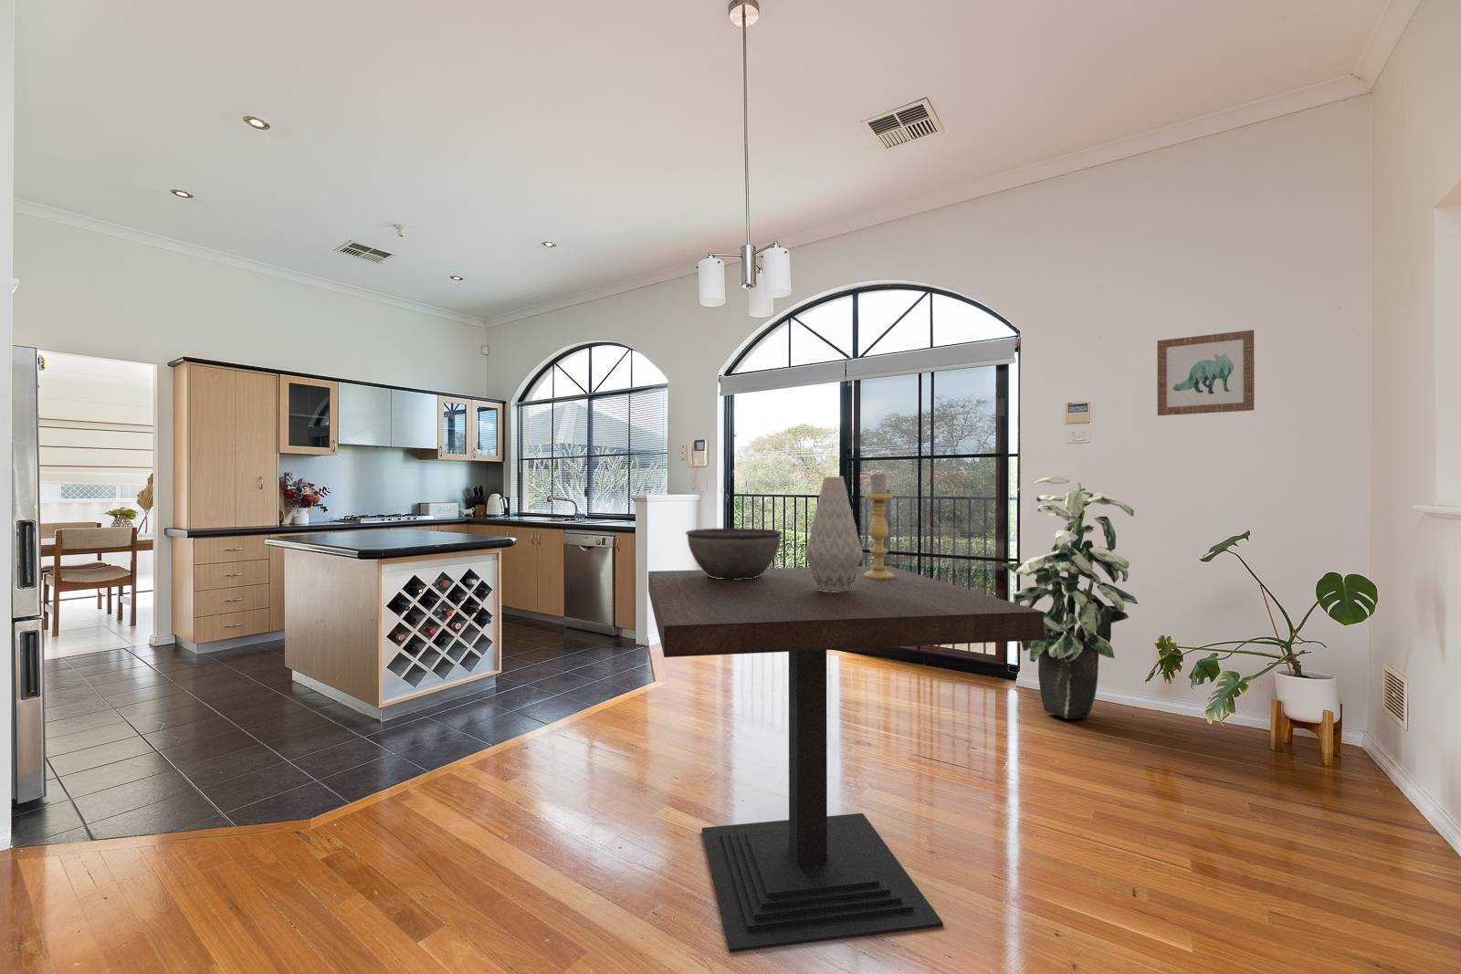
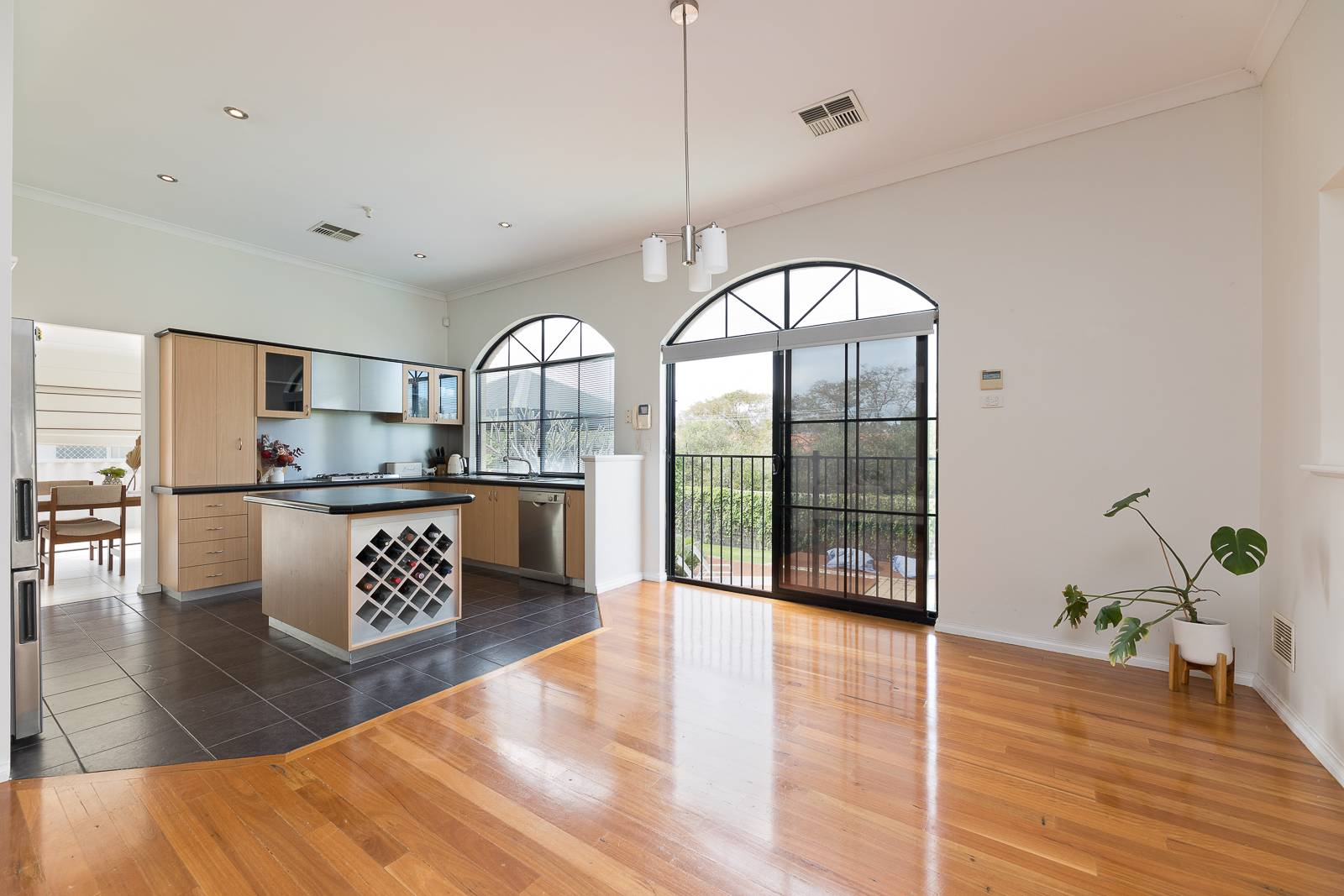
- bowl [685,527,785,579]
- dining table [648,565,1044,953]
- candle holder [864,470,894,578]
- vase [803,476,864,592]
- wall art [1156,329,1254,416]
- indoor plant [1001,476,1138,720]
